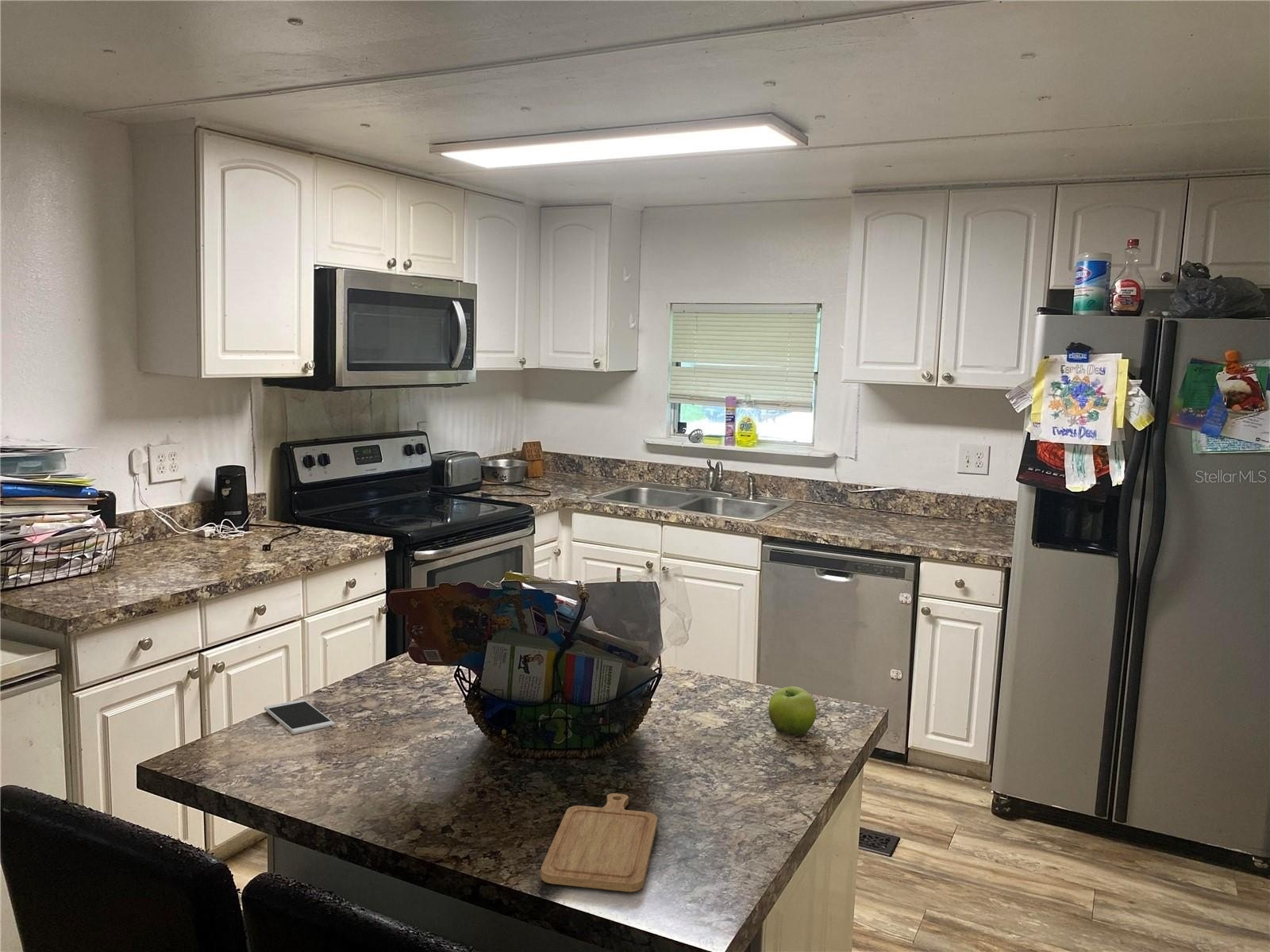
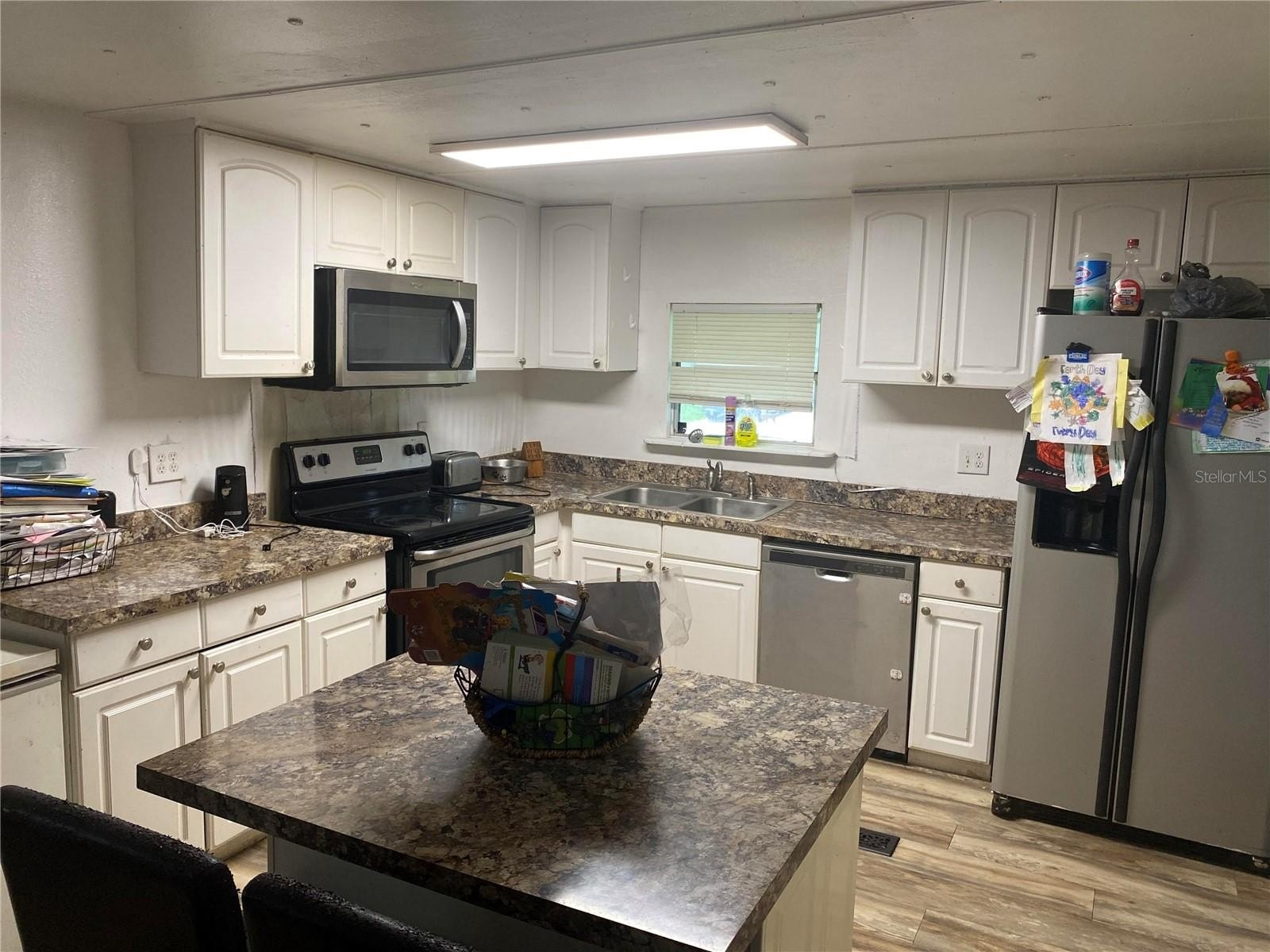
- smartphone [264,699,336,735]
- fruit [768,685,818,736]
- chopping board [540,793,658,893]
